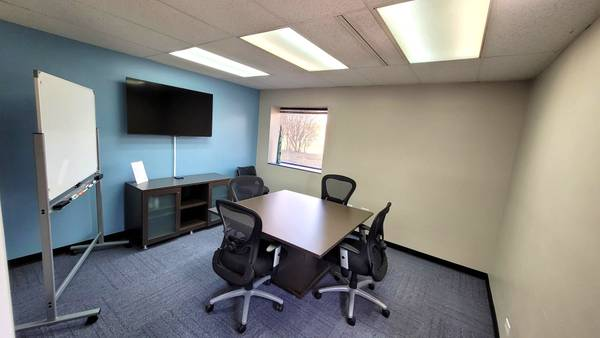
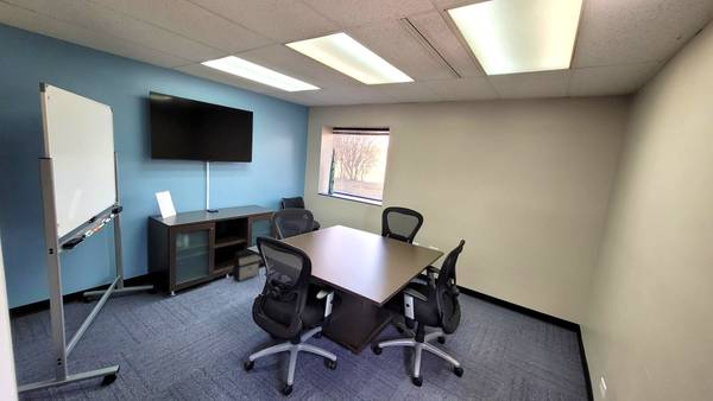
+ backpack [232,244,261,282]
